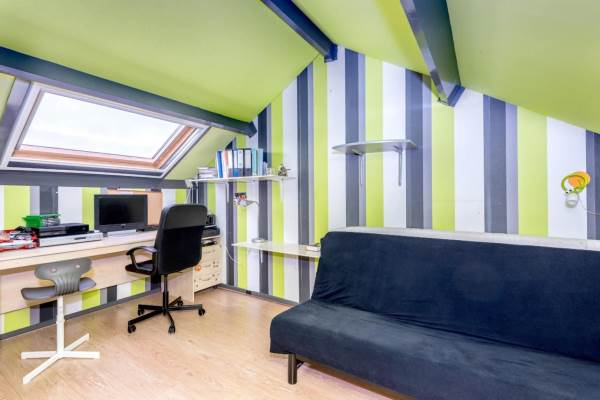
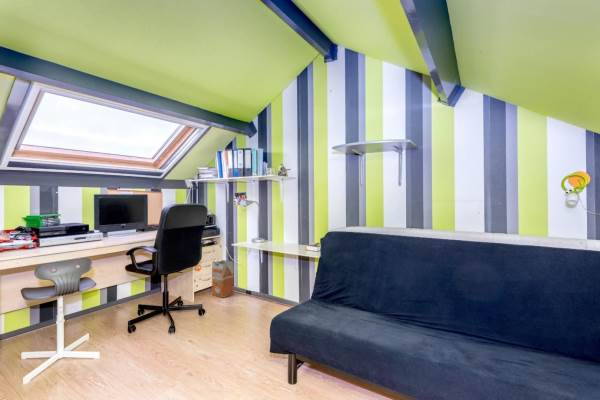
+ waste bin [211,259,235,299]
